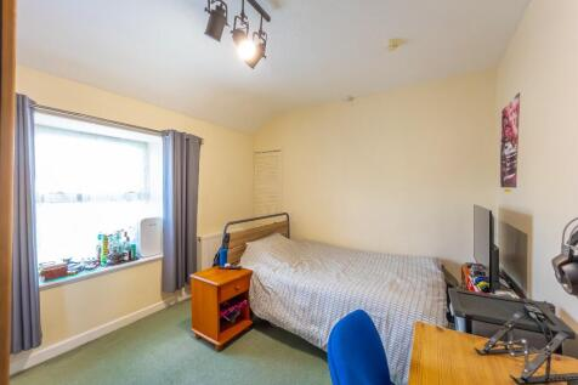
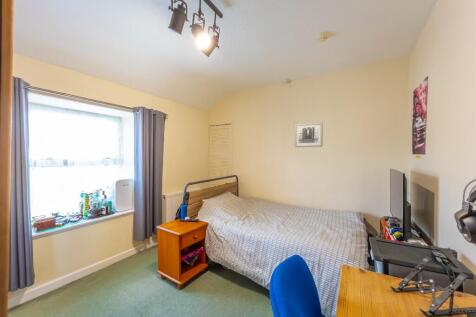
+ wall art [294,121,324,148]
